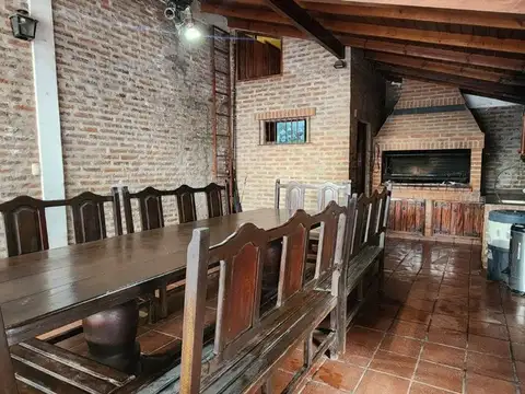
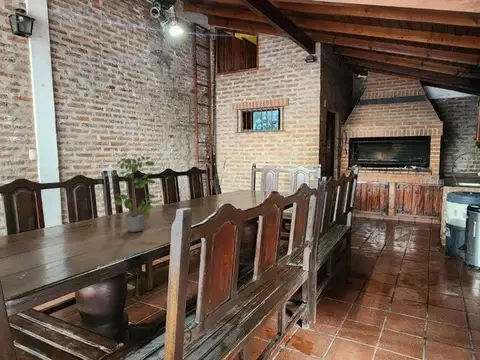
+ potted plant [114,153,161,233]
